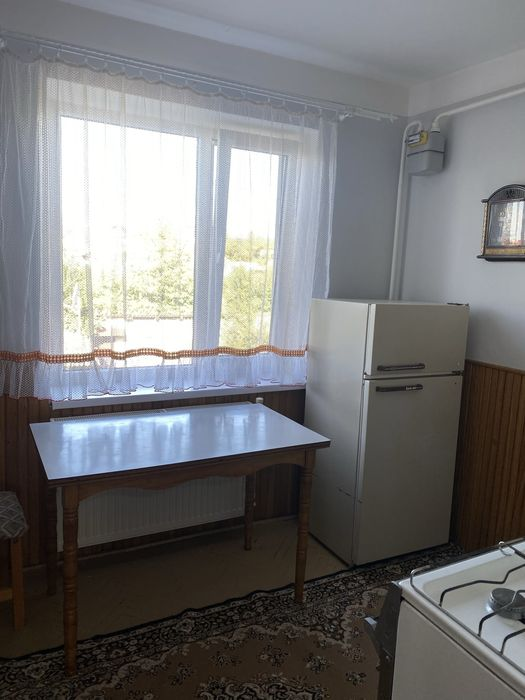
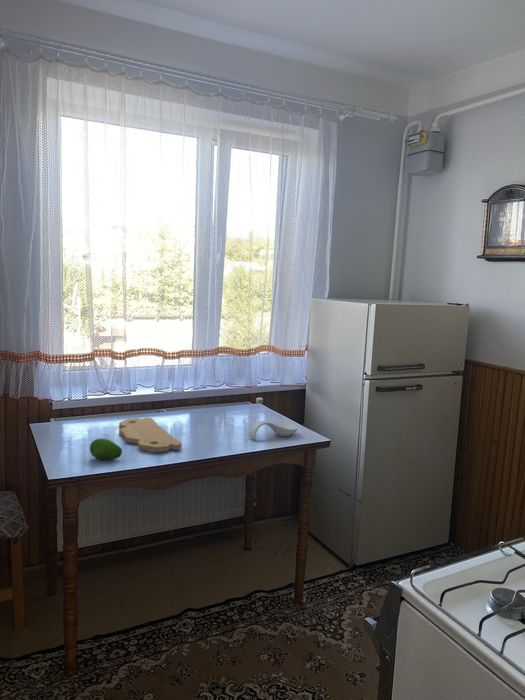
+ fruit [89,438,123,461]
+ cutting board [118,417,183,453]
+ spoon rest [248,420,299,440]
